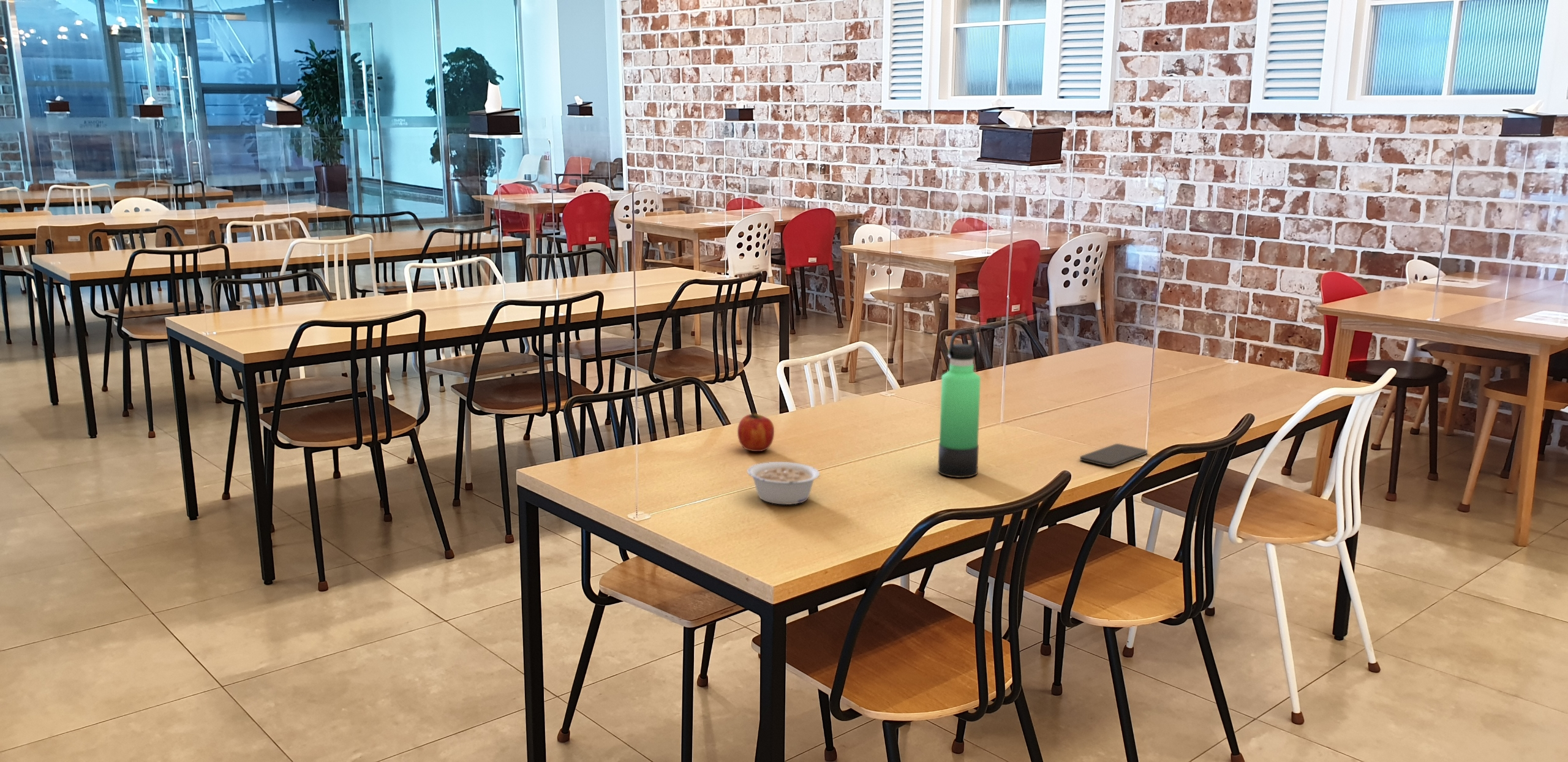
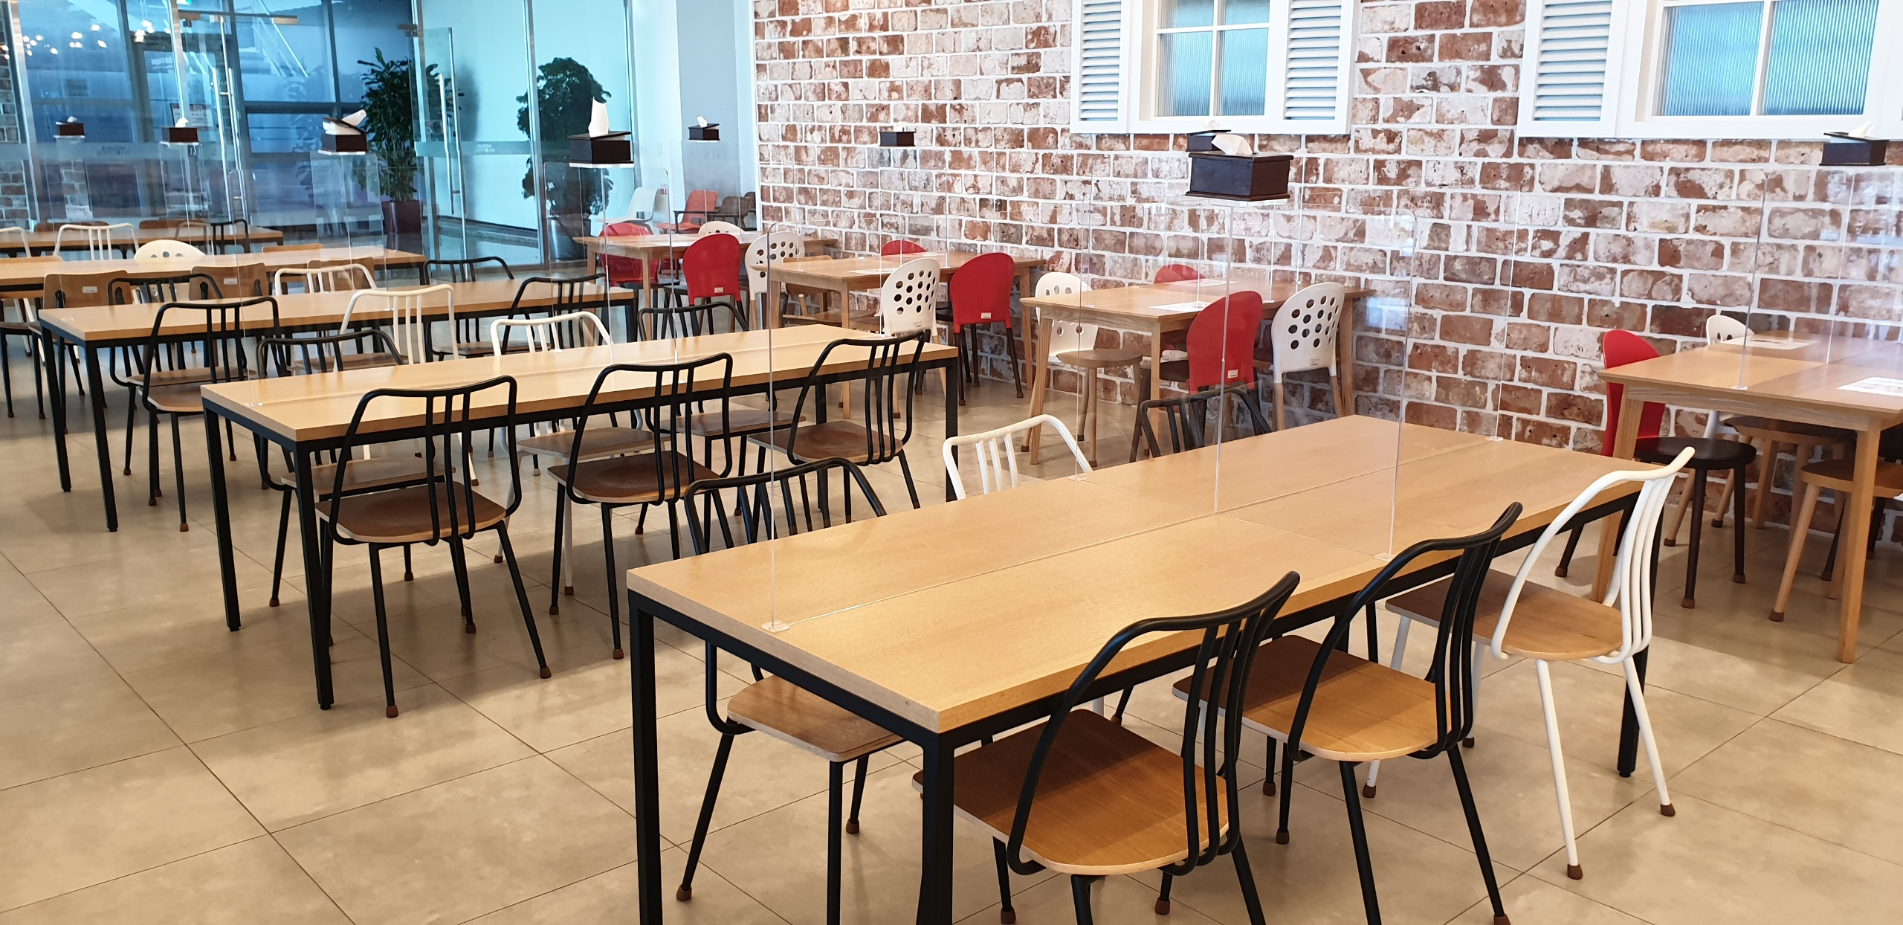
- thermos bottle [937,330,981,478]
- fruit [737,411,775,452]
- smartphone [1079,443,1148,467]
- legume [747,461,820,505]
